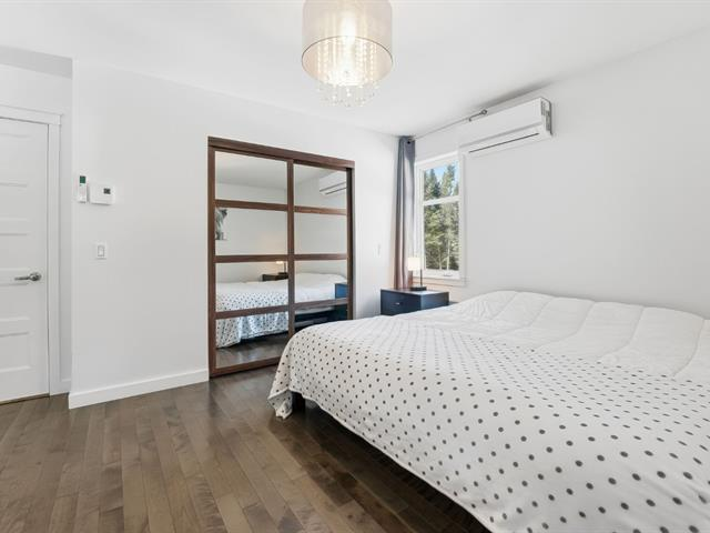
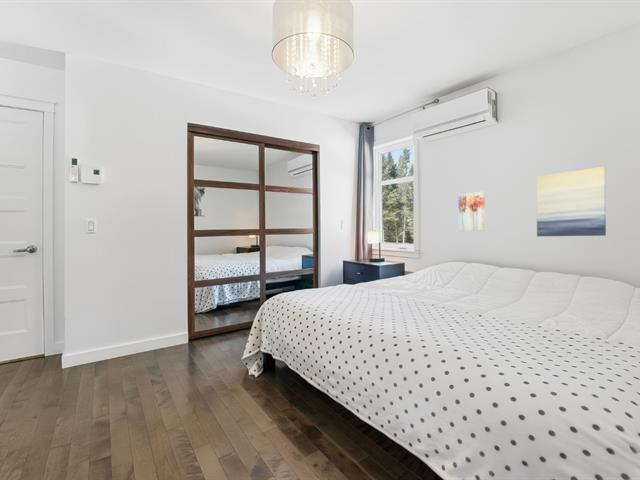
+ wall art [536,166,607,237]
+ wall art [457,191,486,232]
